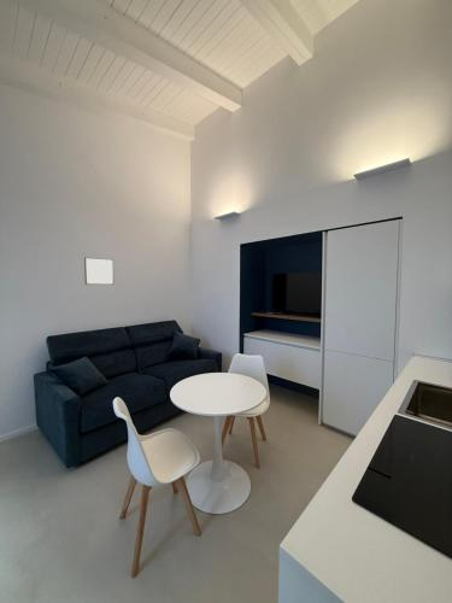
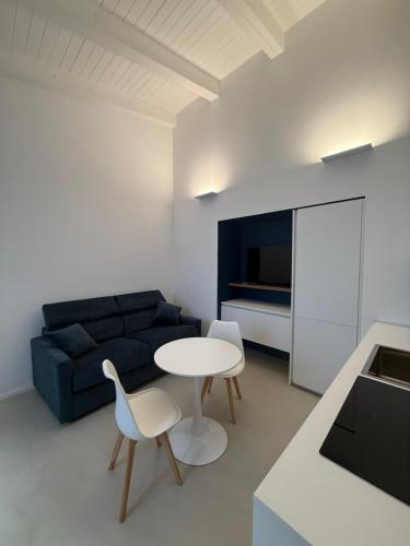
- wall art [83,257,115,286]
